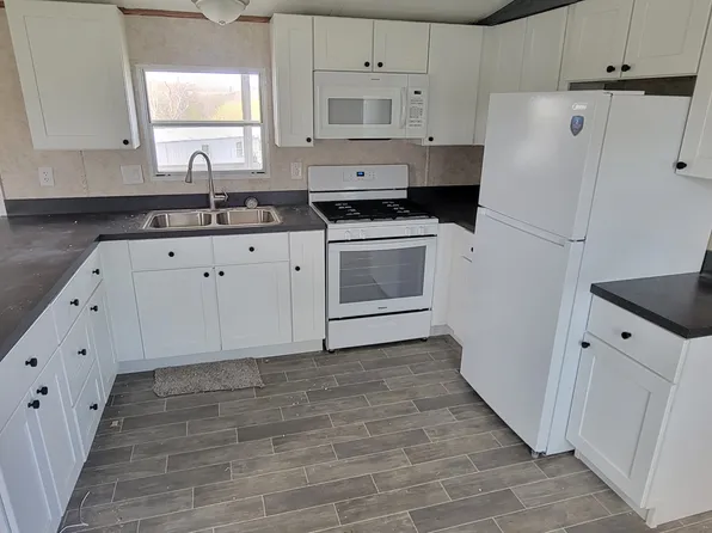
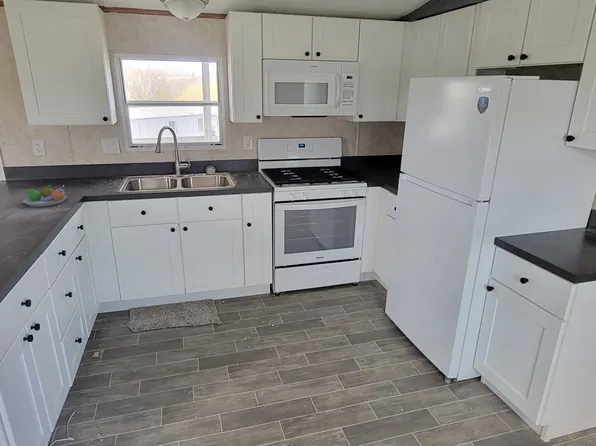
+ fruit bowl [22,184,68,208]
